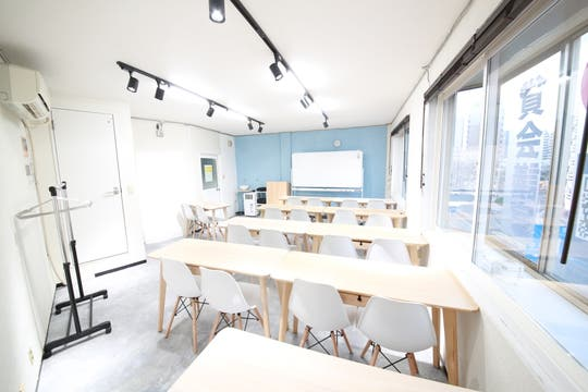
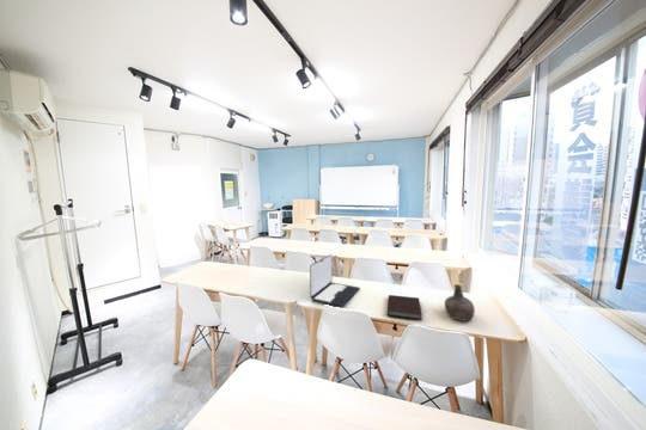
+ bottle [444,283,476,322]
+ notebook [386,294,423,321]
+ laptop [309,253,361,308]
